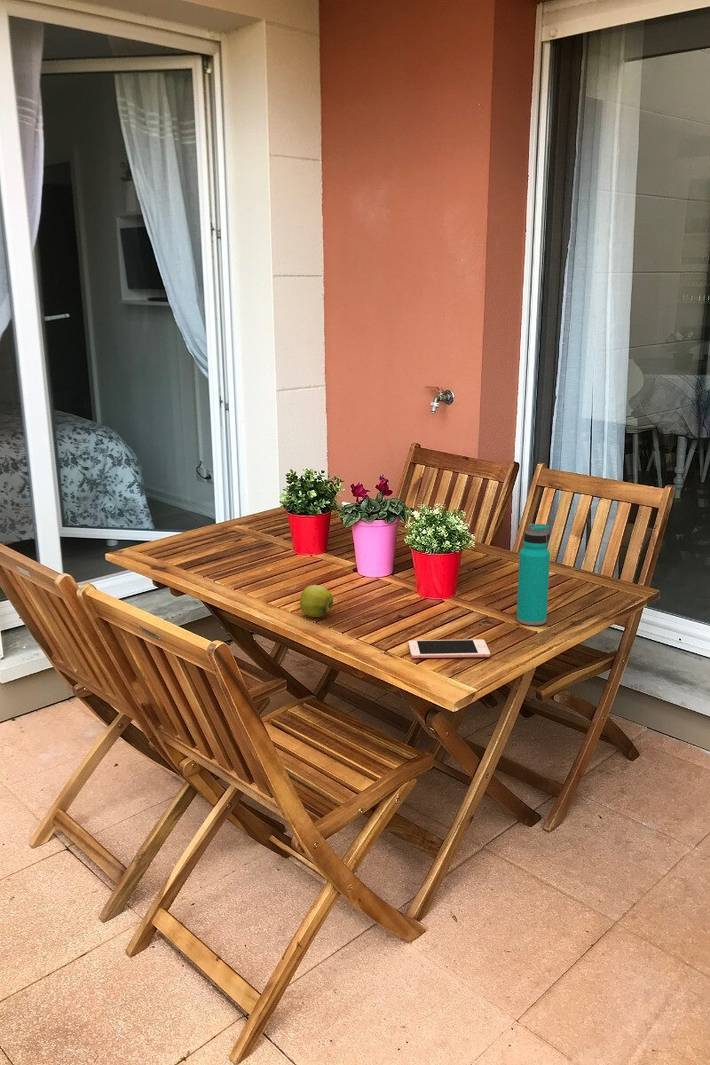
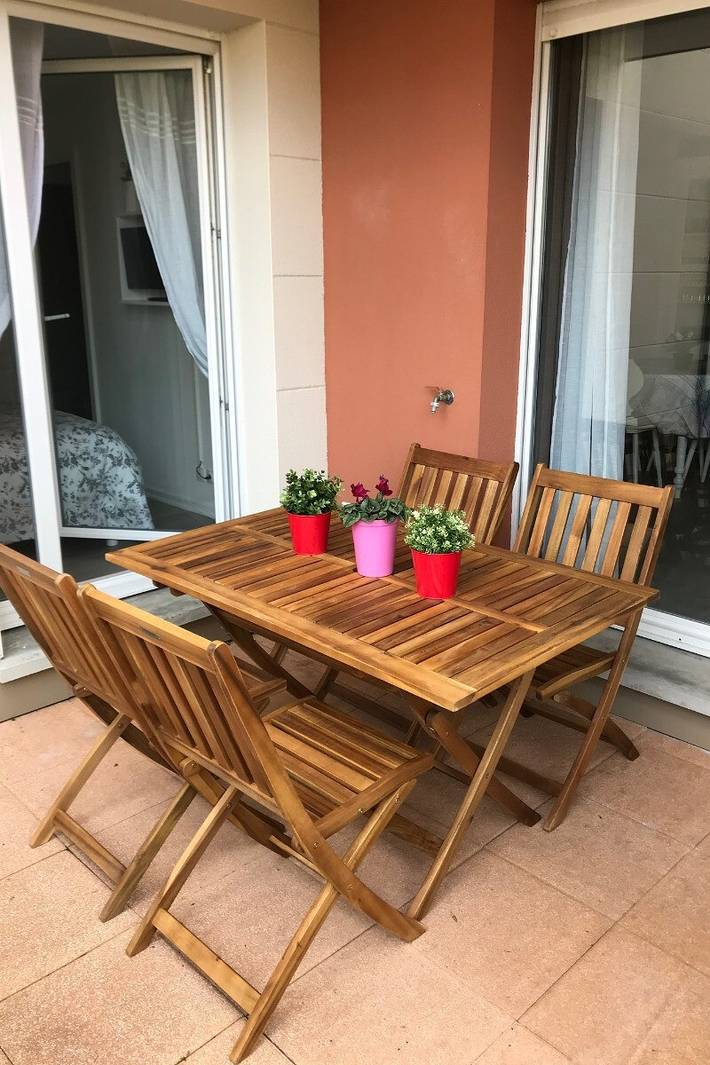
- water bottle [516,522,551,626]
- apple [299,584,334,618]
- cell phone [407,638,491,659]
